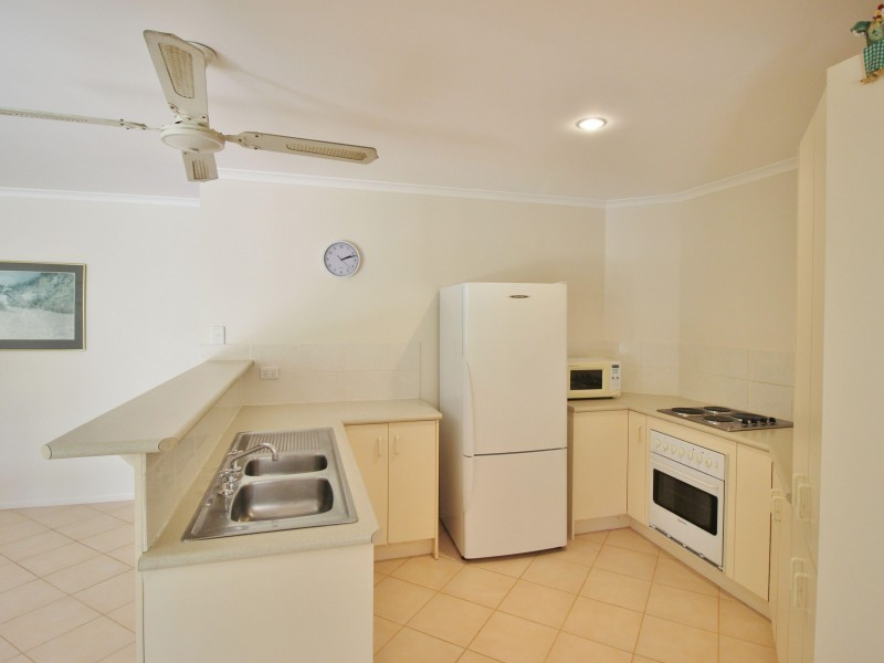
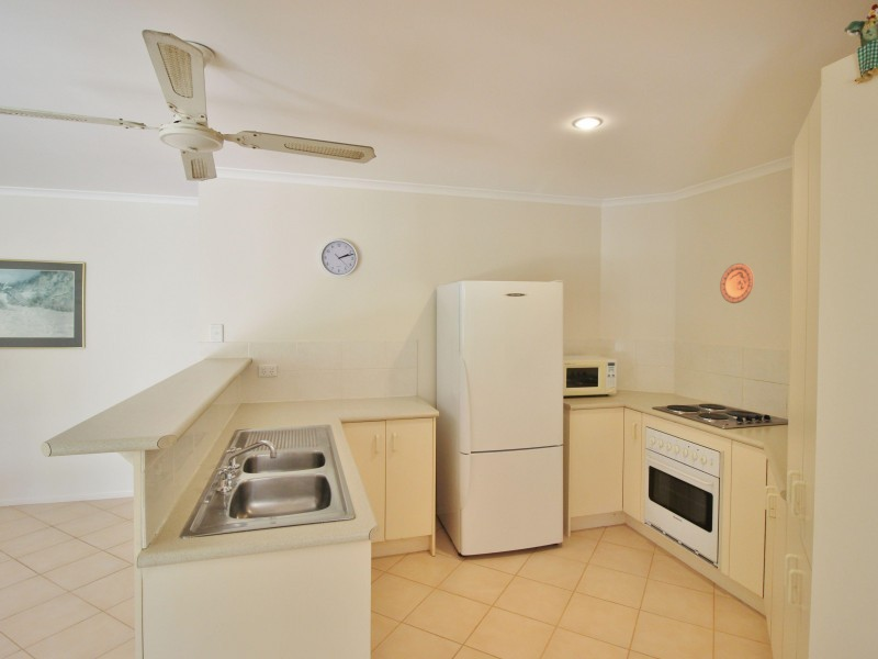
+ decorative plate [719,263,755,304]
